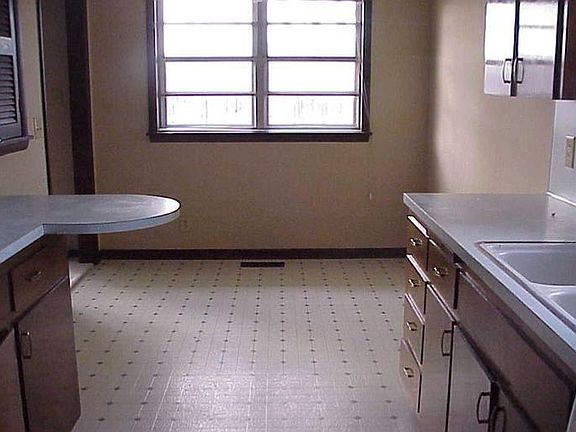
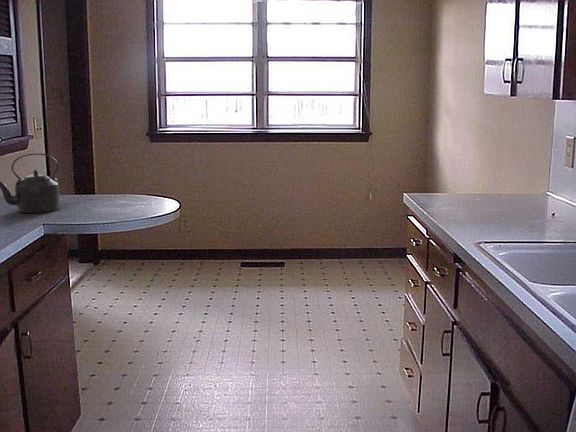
+ kettle [0,152,60,214]
